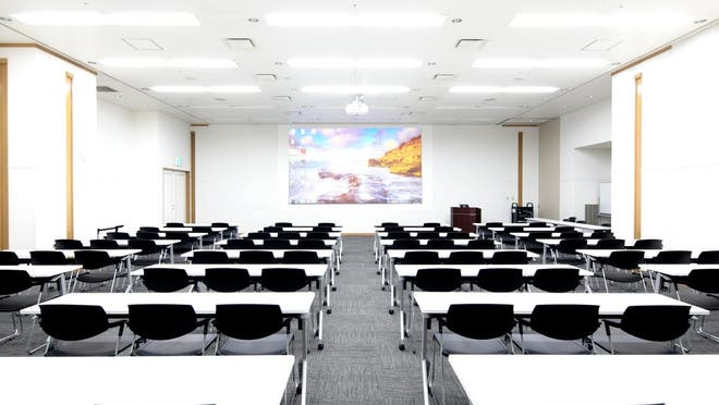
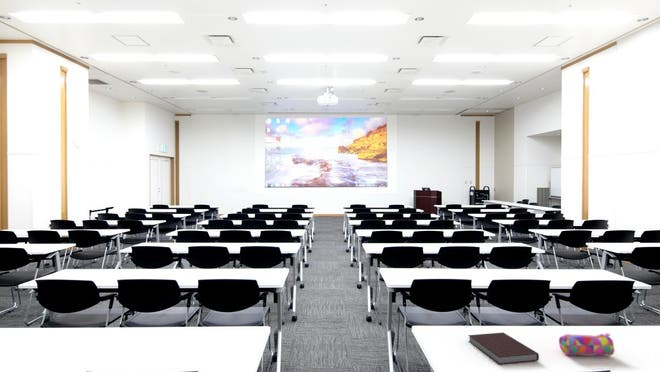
+ pencil case [558,332,615,357]
+ notebook [467,332,540,365]
